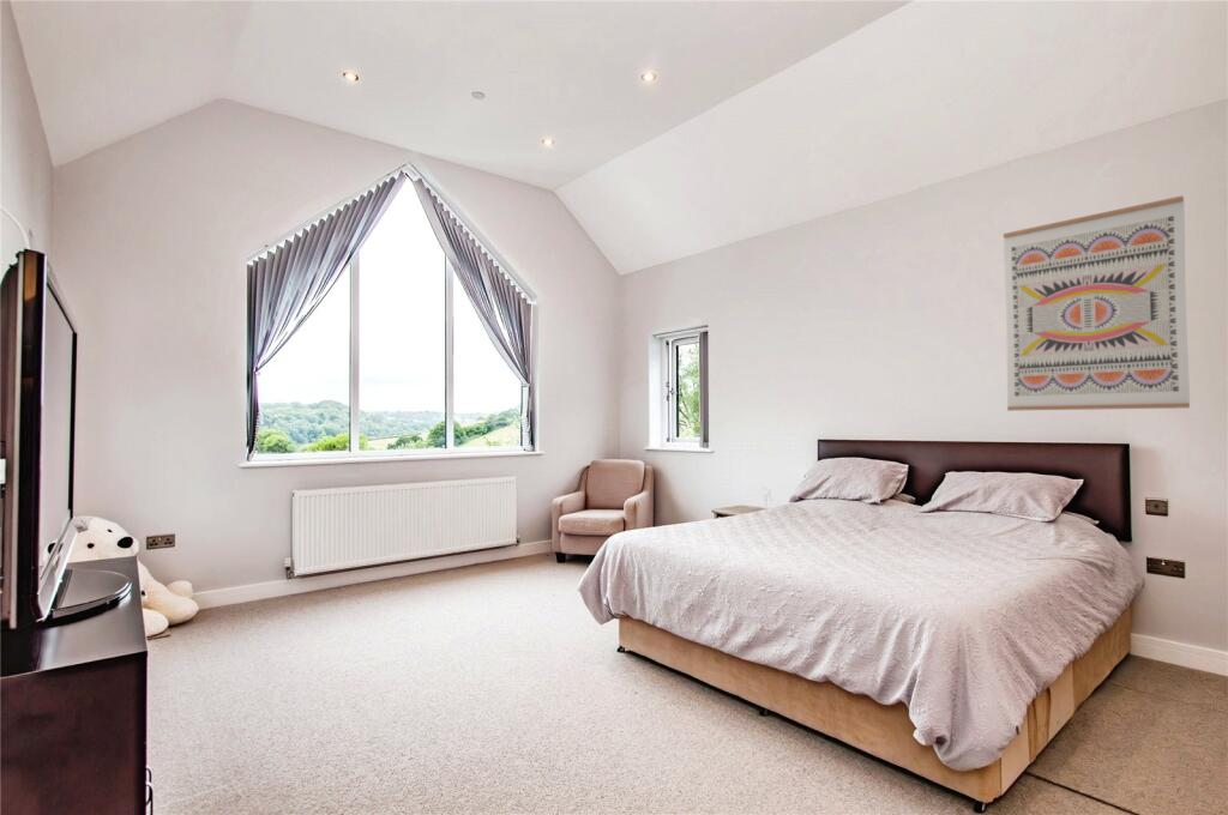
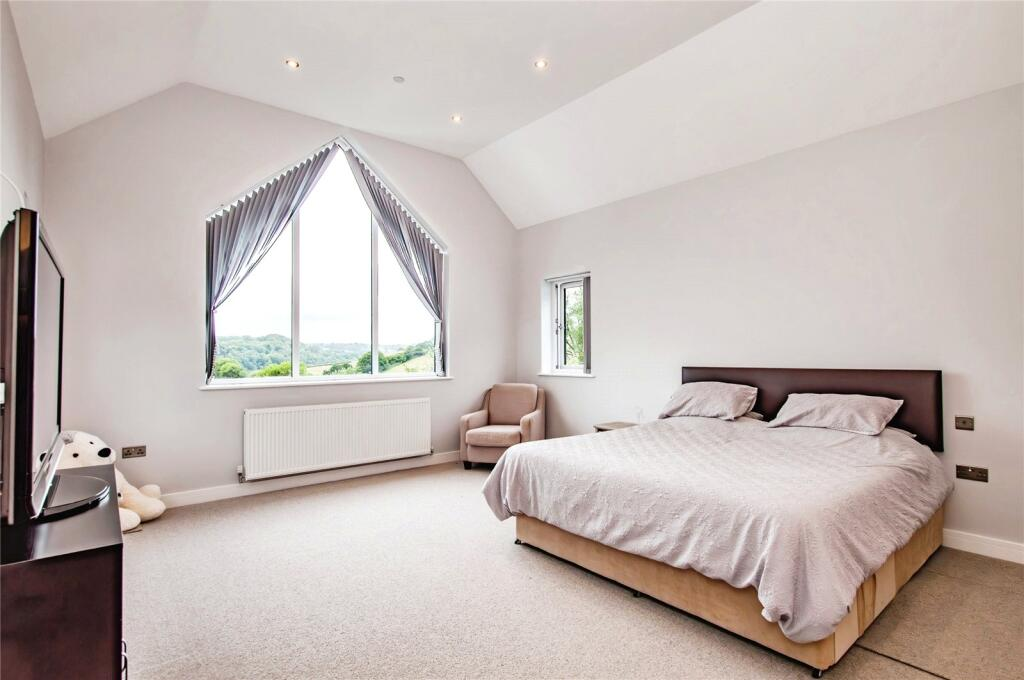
- wall art [1003,194,1191,412]
